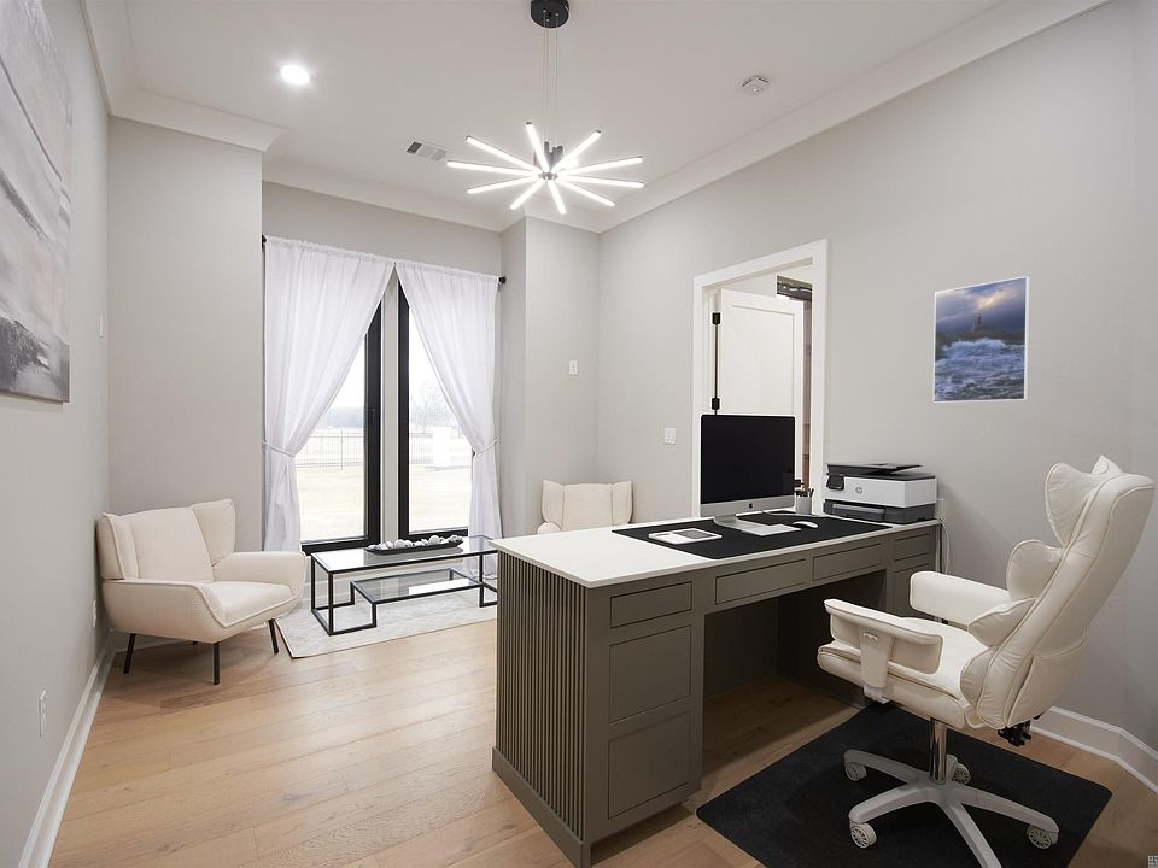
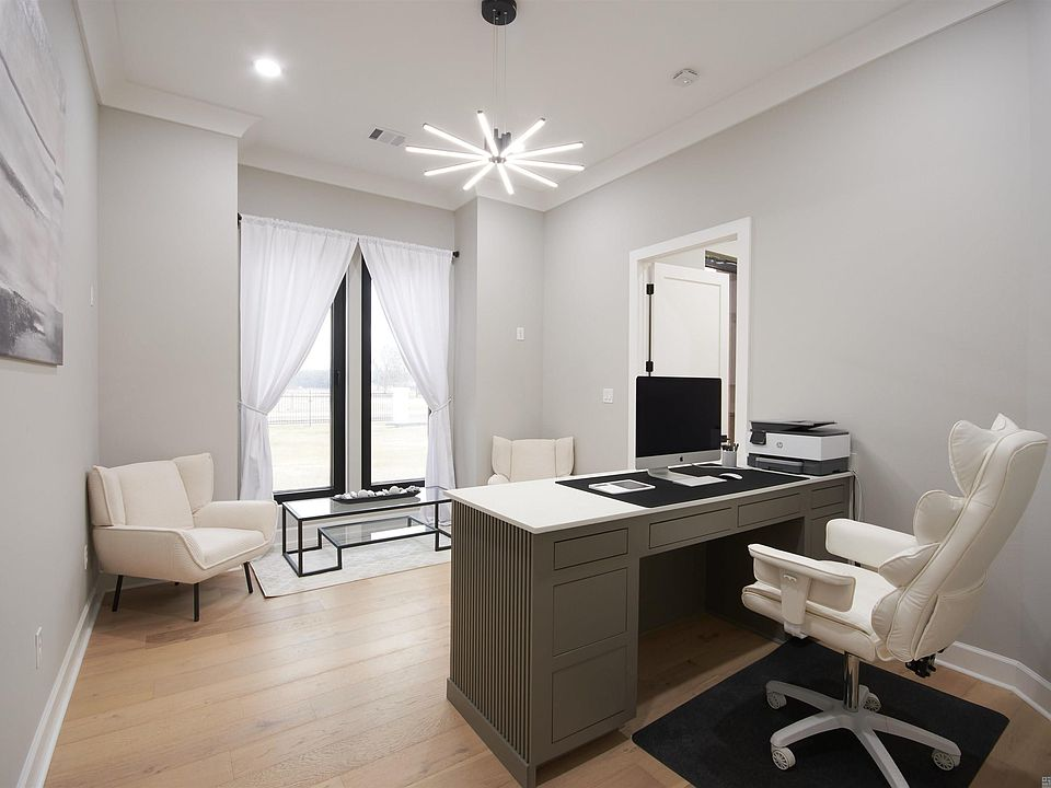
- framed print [932,275,1031,404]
